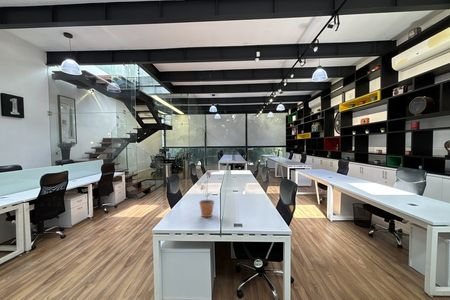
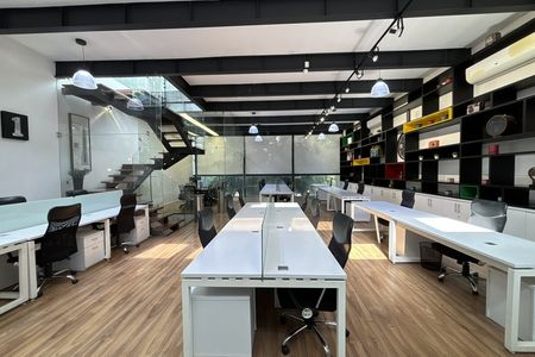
- potted plant [197,170,215,218]
